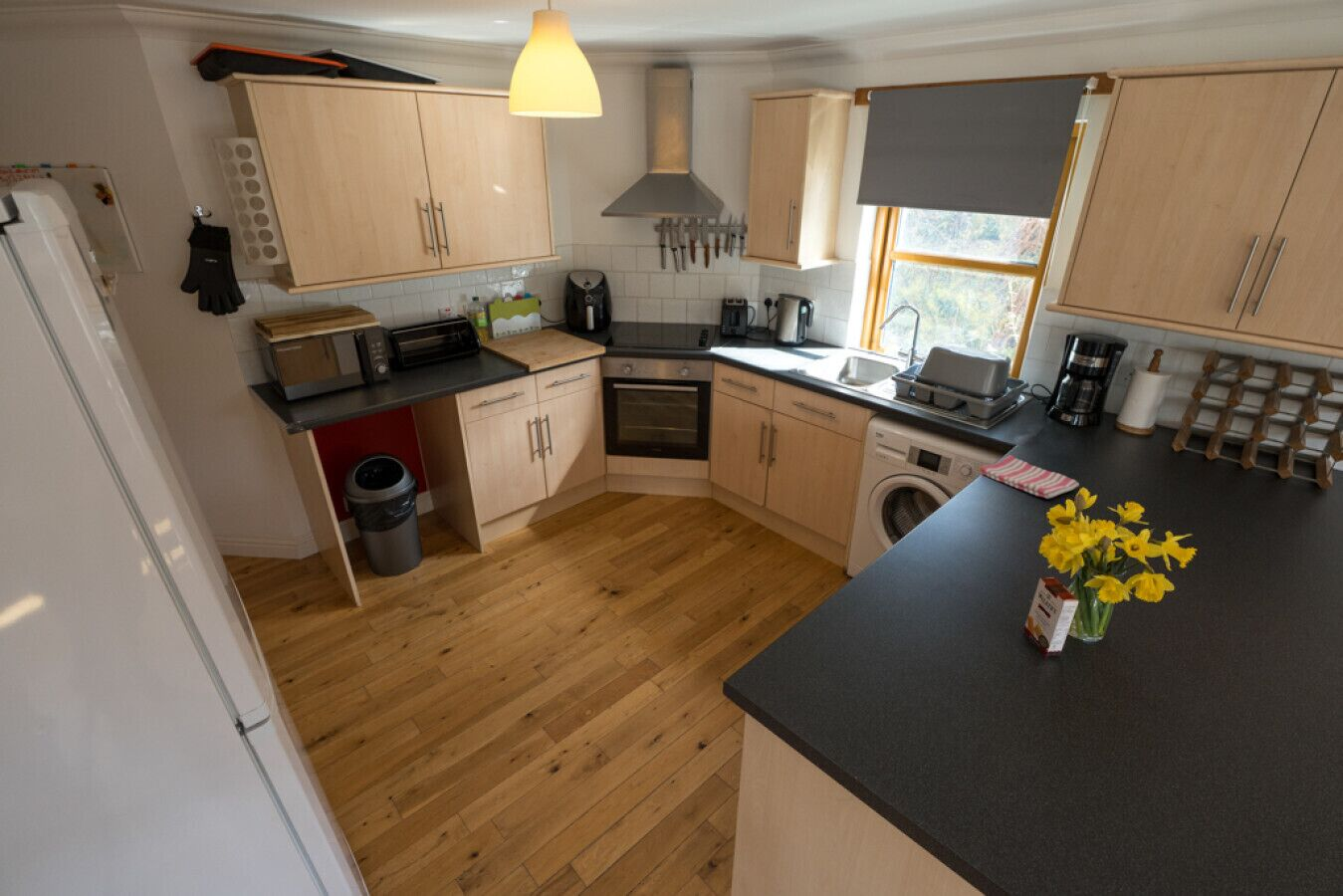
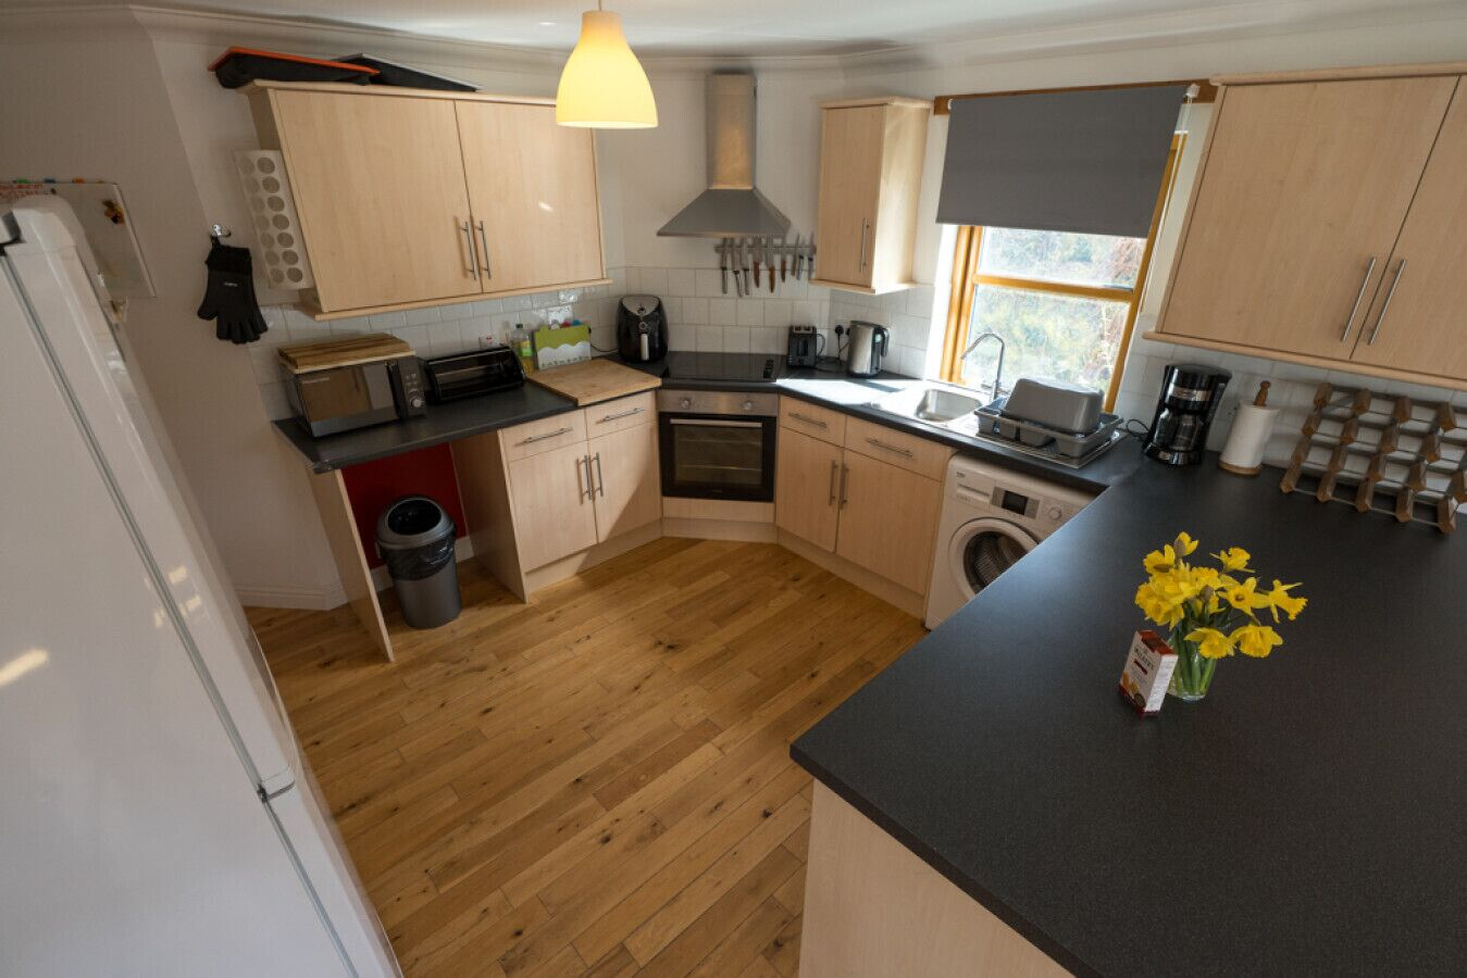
- dish towel [979,454,1080,500]
